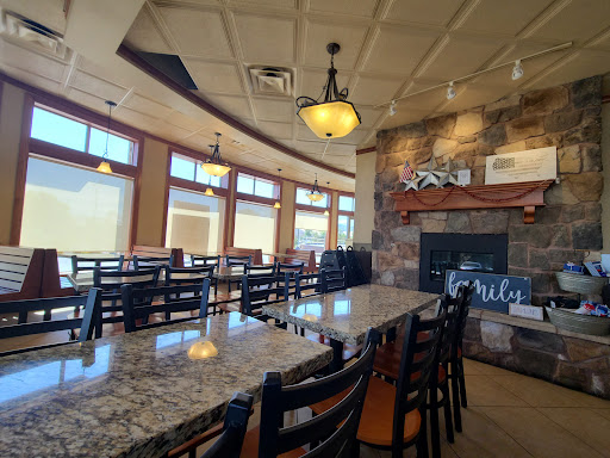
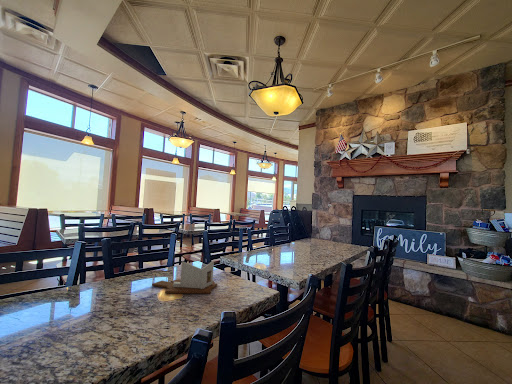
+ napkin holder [151,260,218,294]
